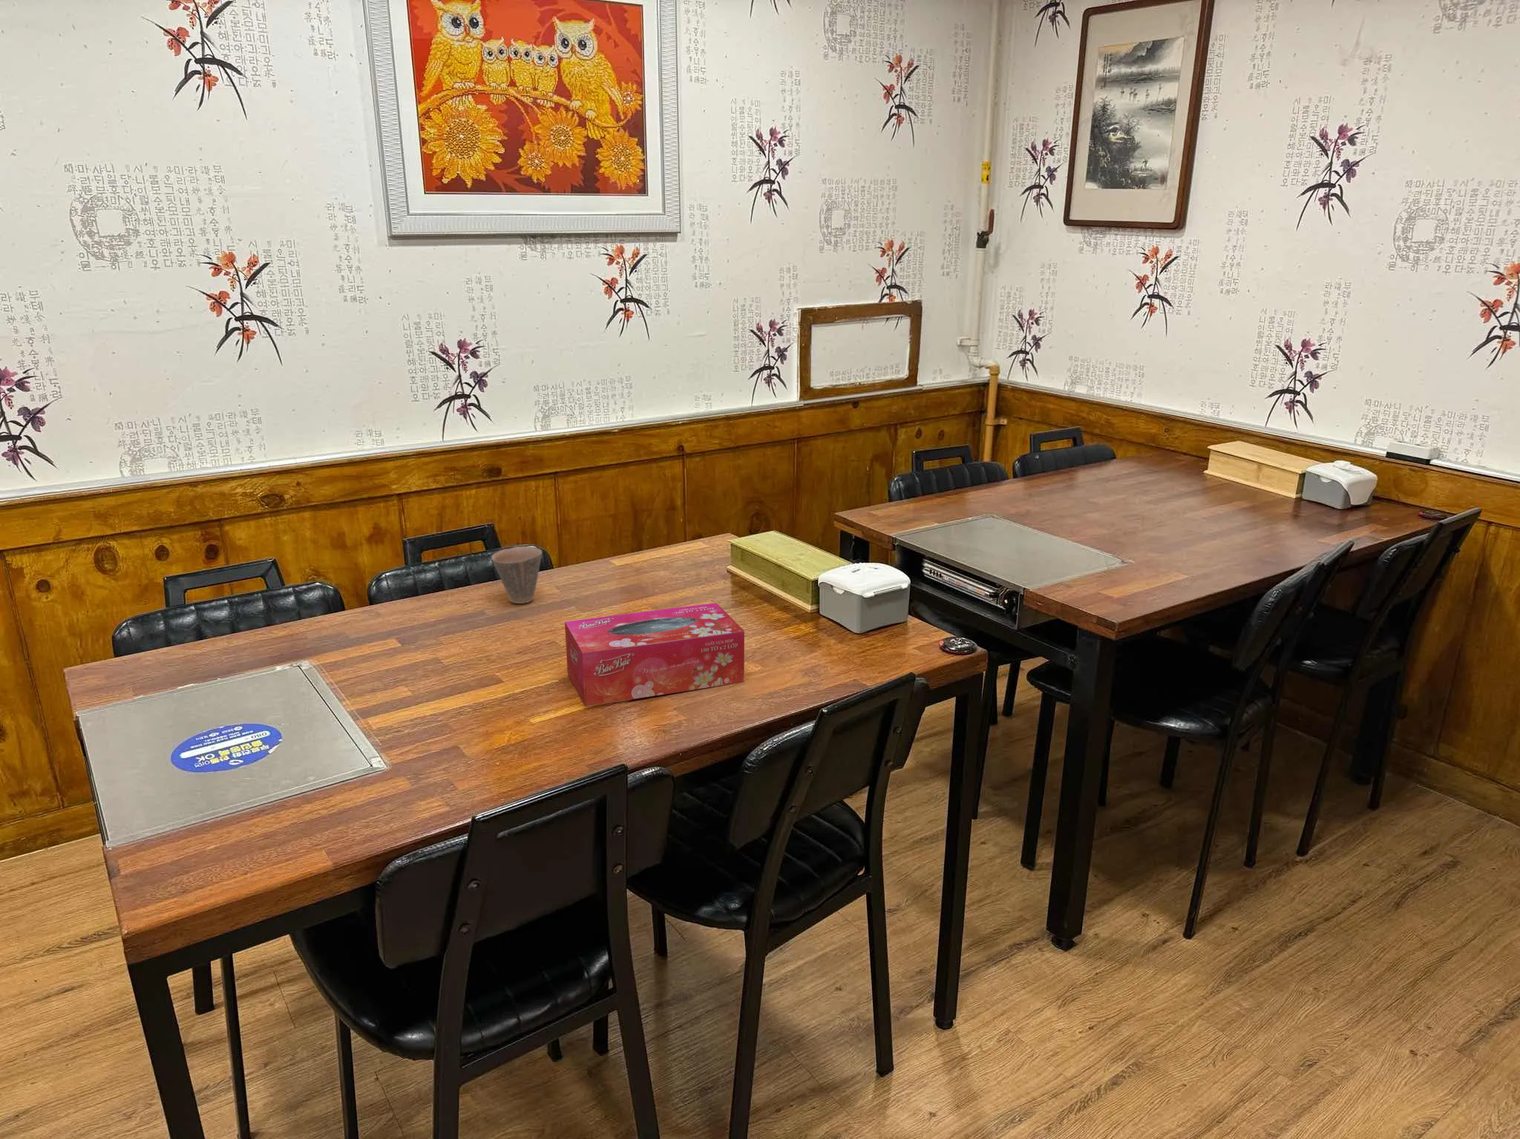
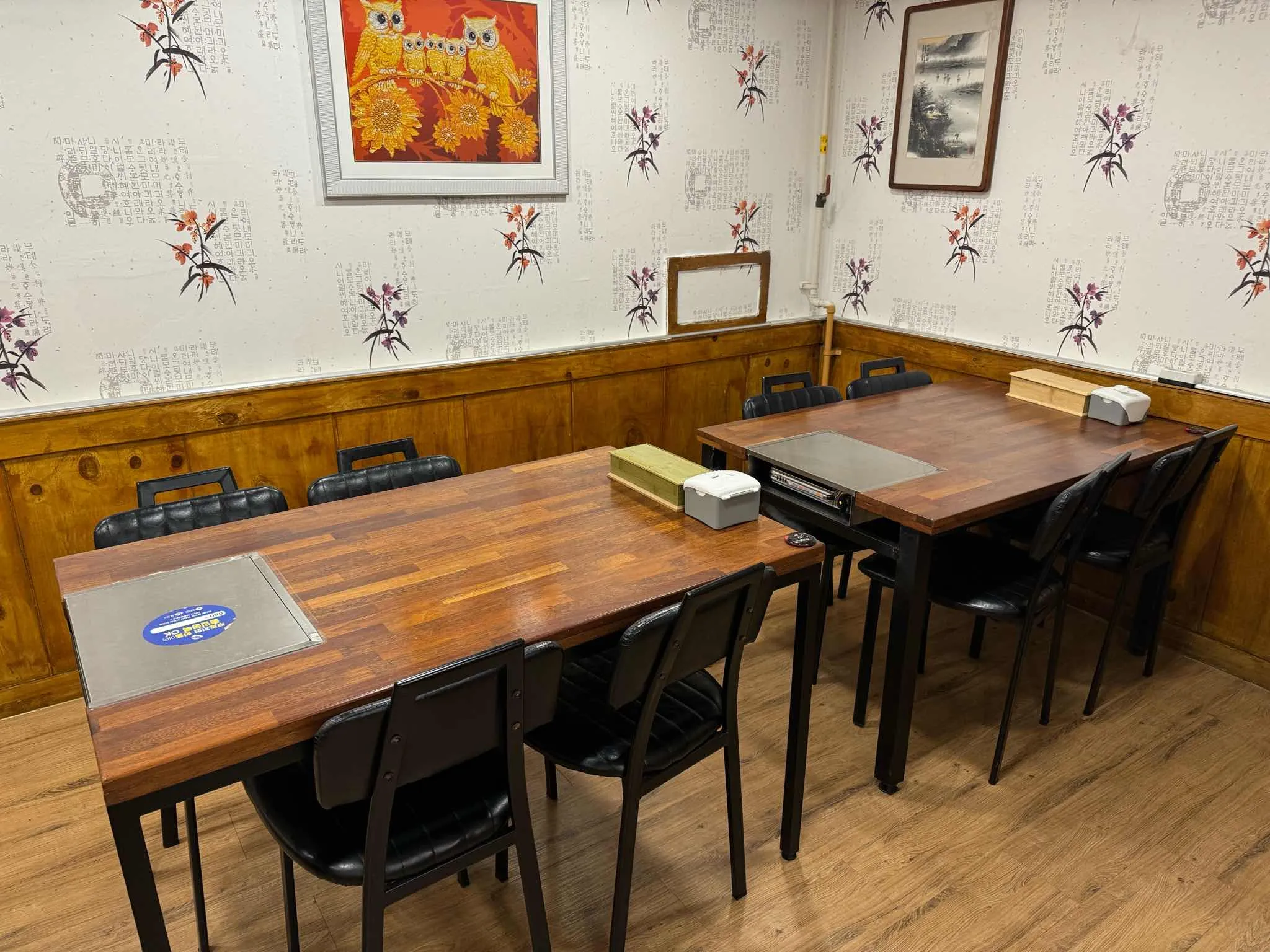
- tissue box [564,602,746,707]
- cup [491,546,542,604]
